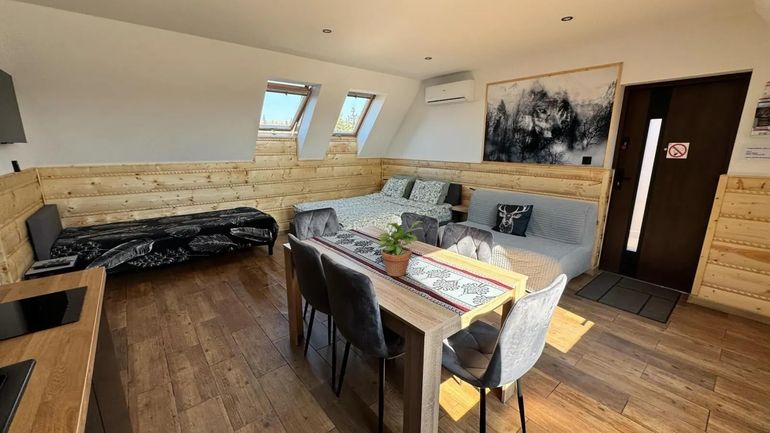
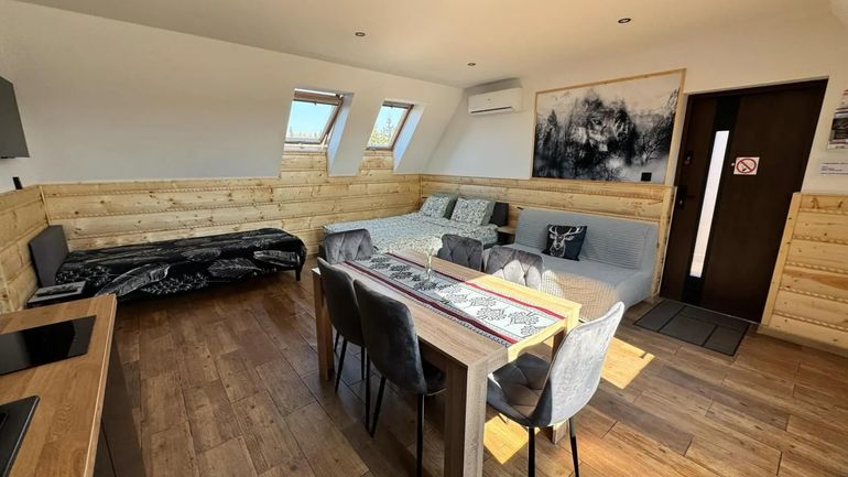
- potted plant [376,220,425,278]
